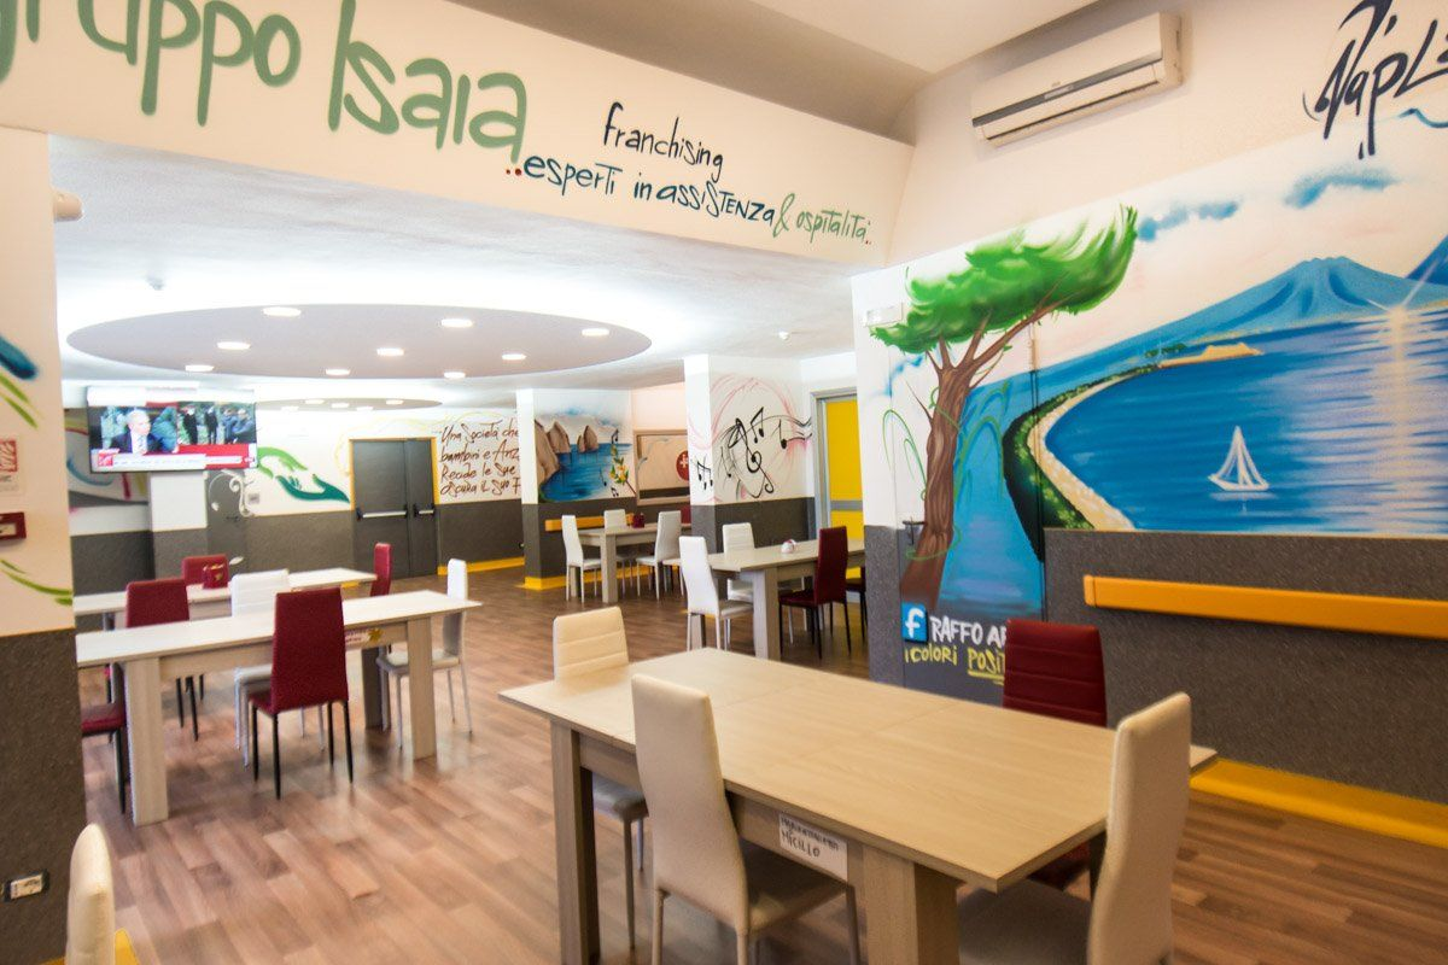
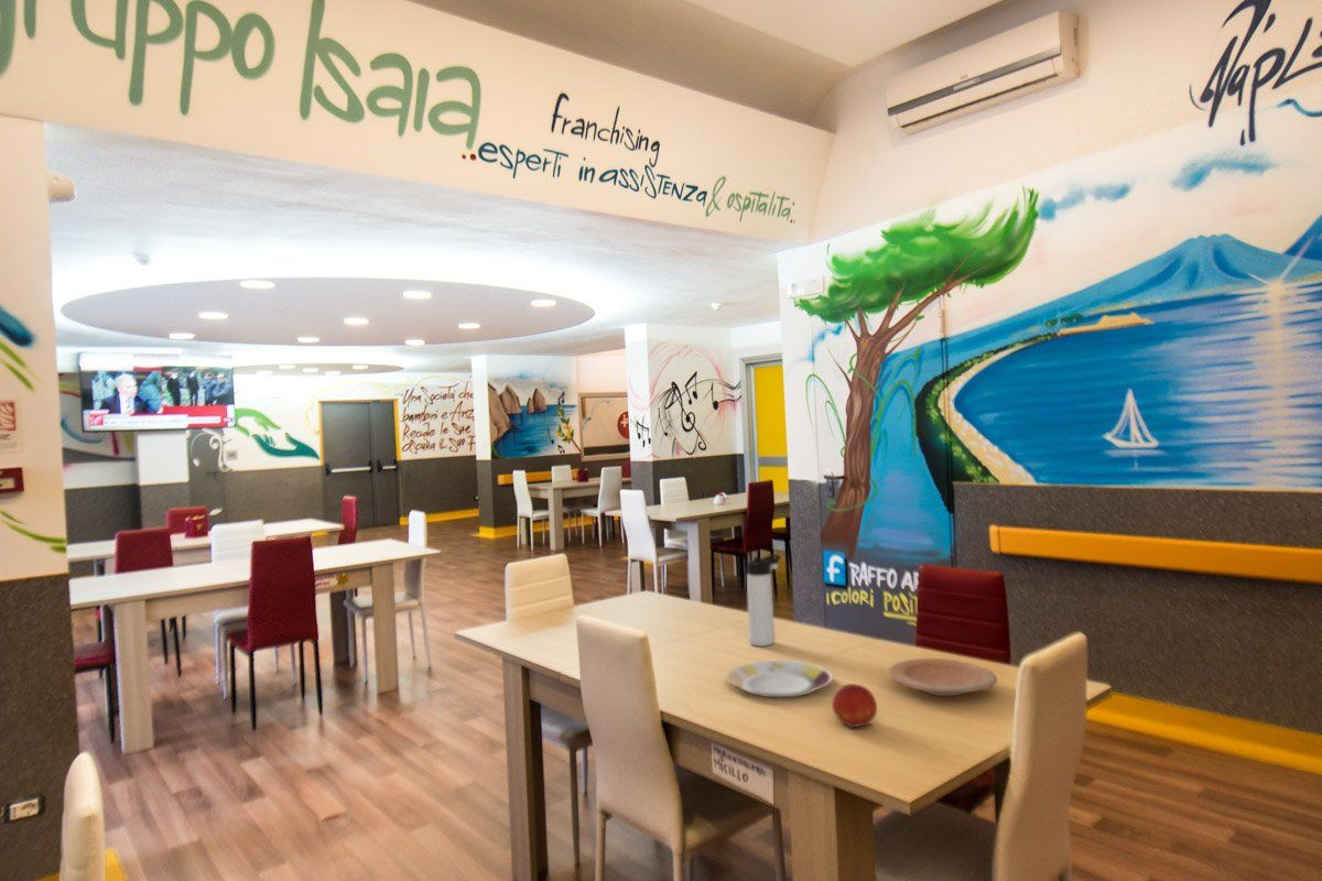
+ thermos bottle [746,553,782,648]
+ plate [888,657,998,697]
+ fruit [831,683,878,731]
+ plate [726,660,833,698]
